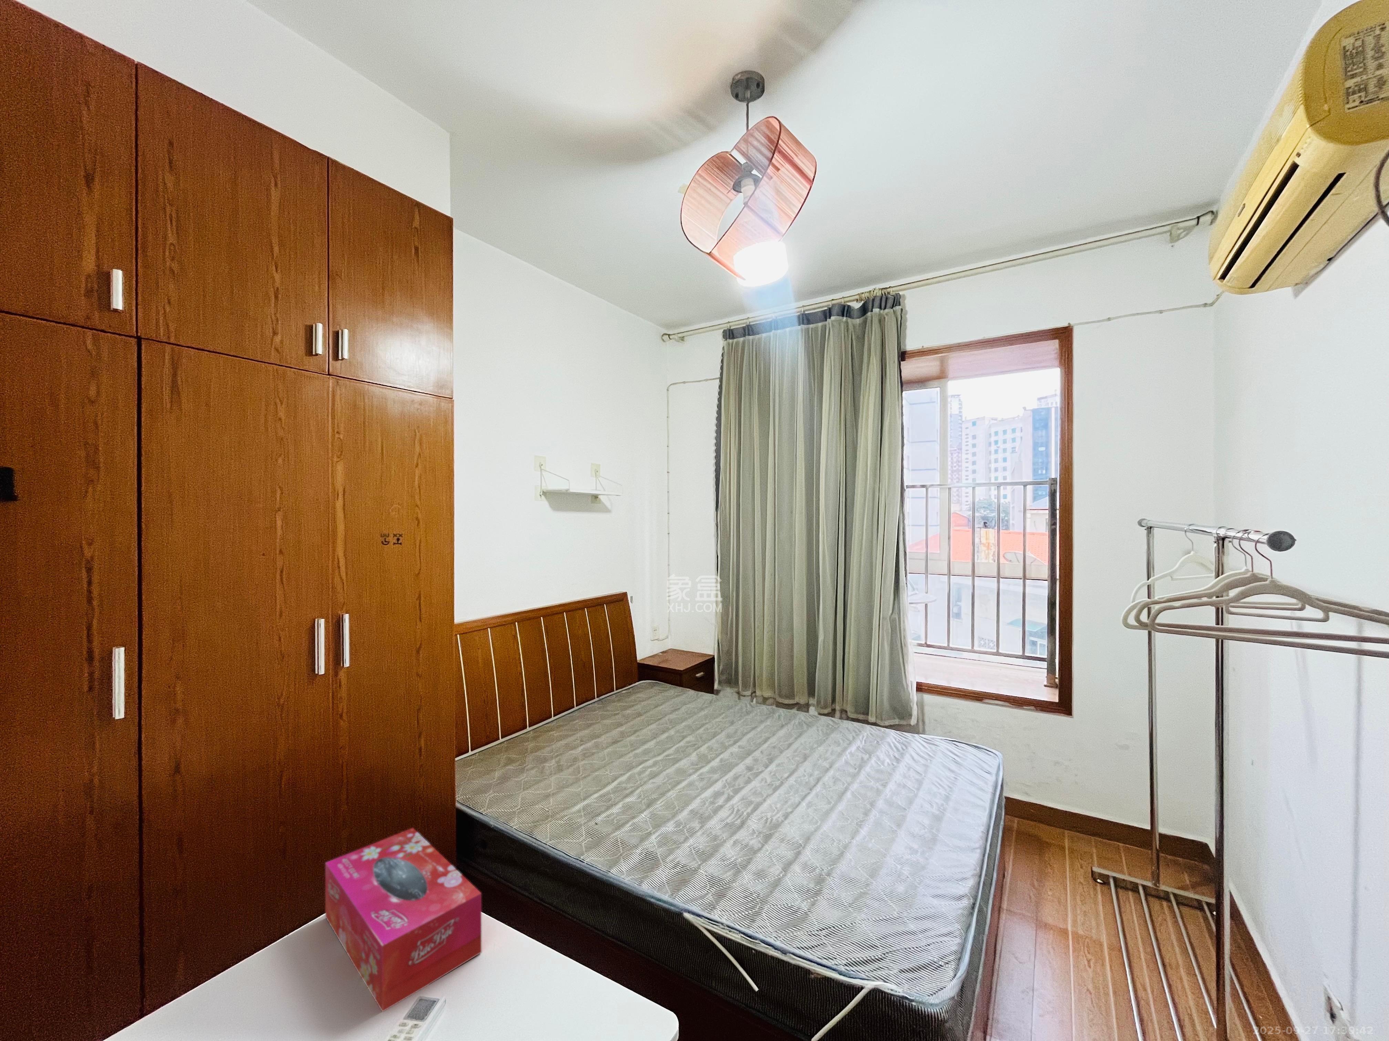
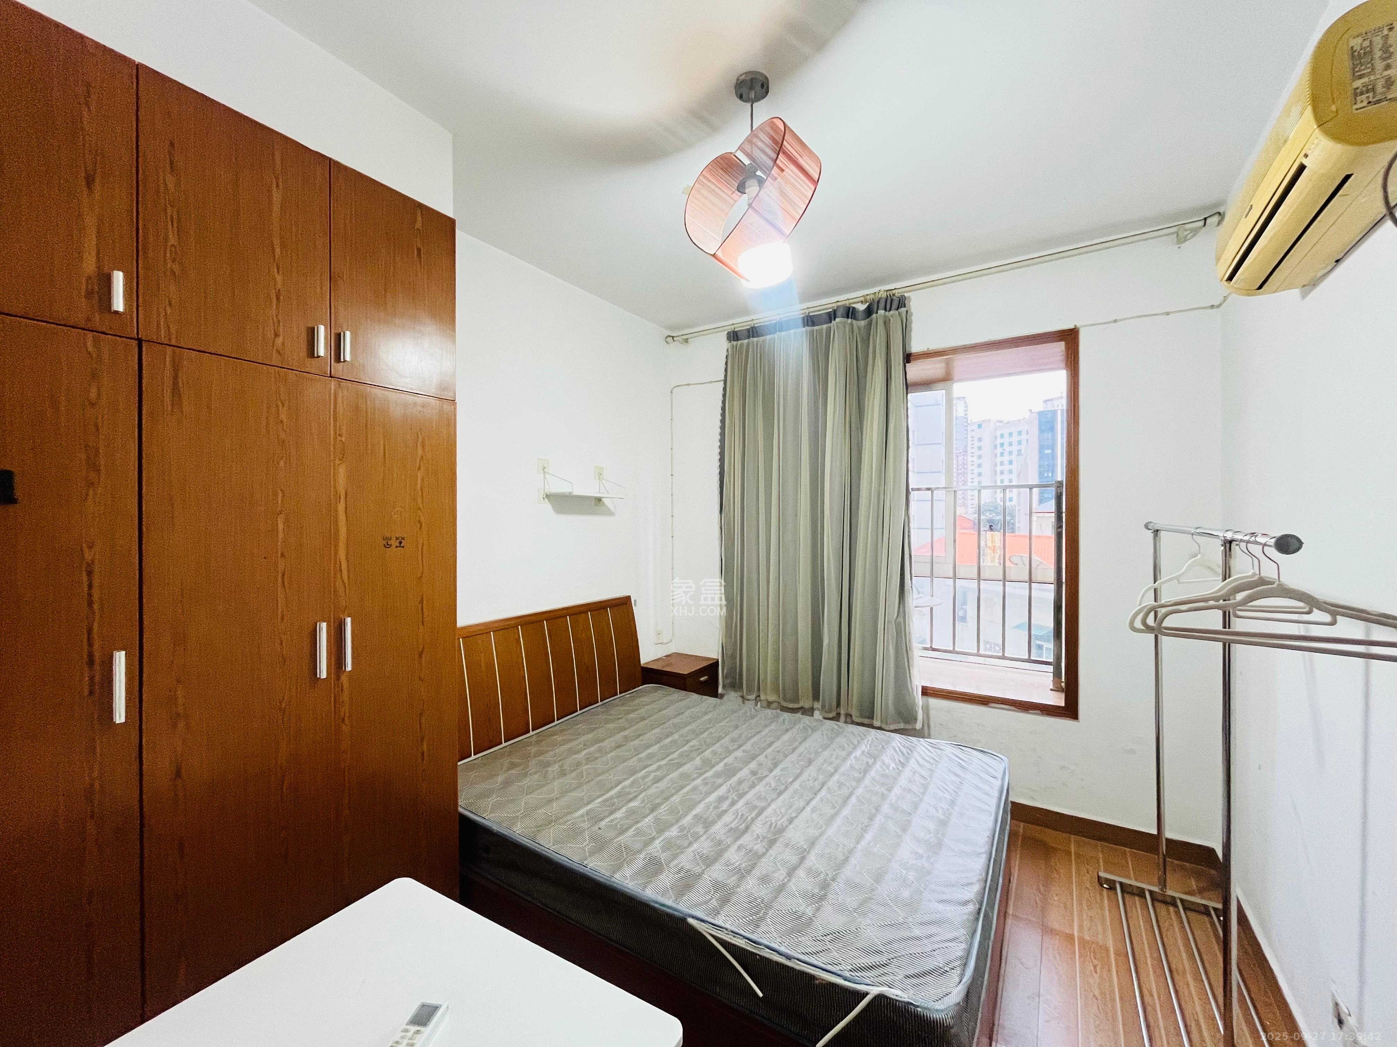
- tissue box [325,828,482,1013]
